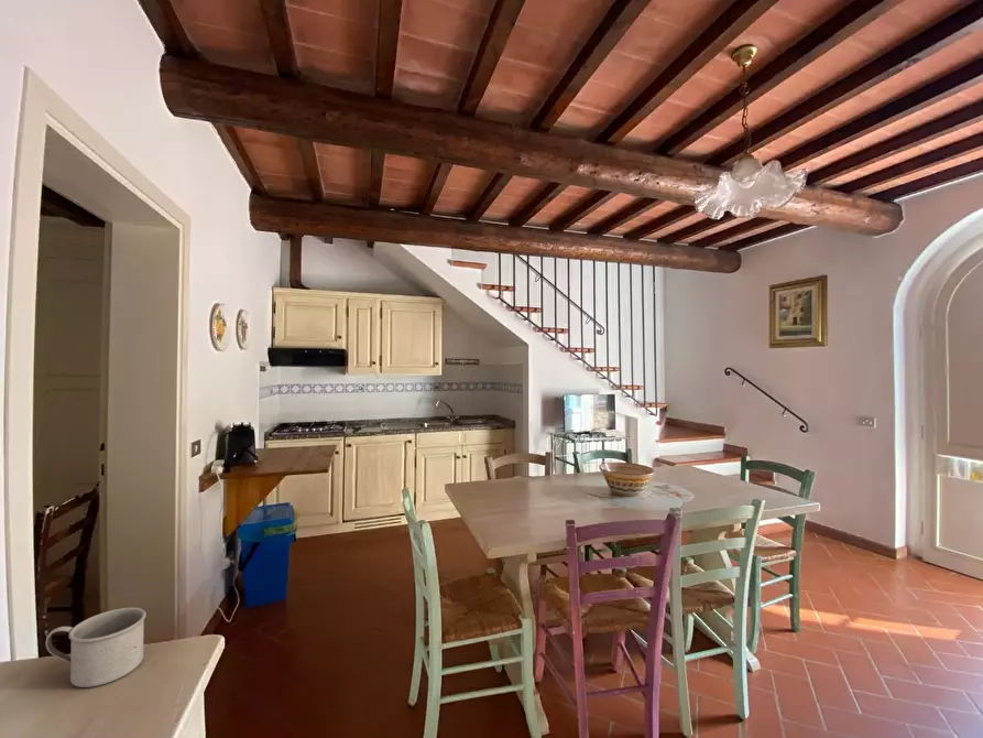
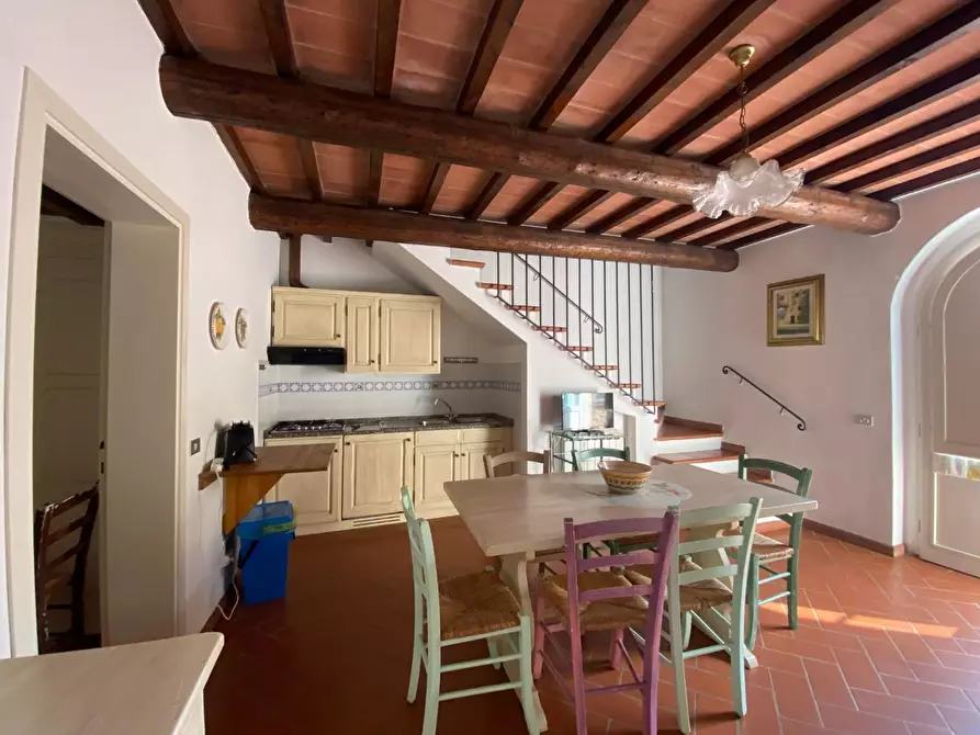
- mug [45,607,148,688]
